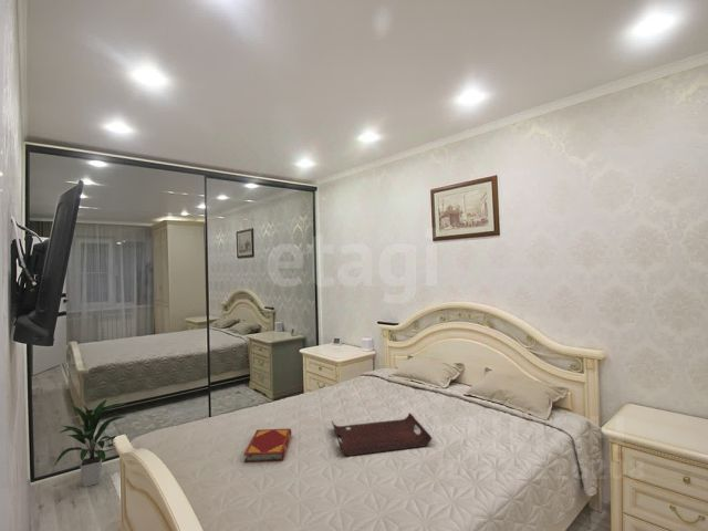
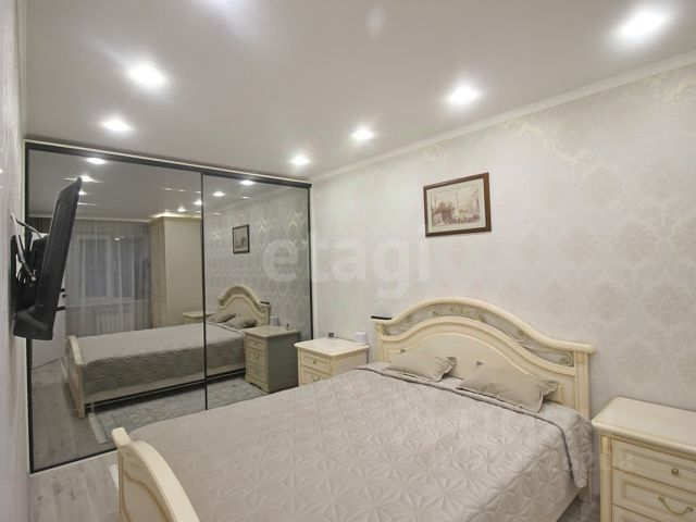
- indoor plant [52,397,128,488]
- hardback book [243,427,292,464]
- serving tray [331,412,433,457]
